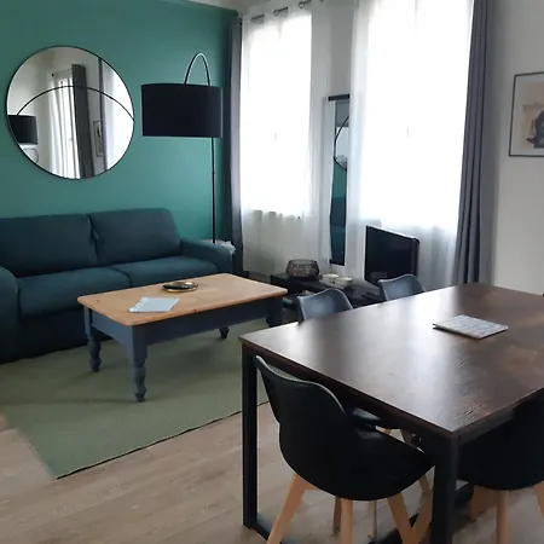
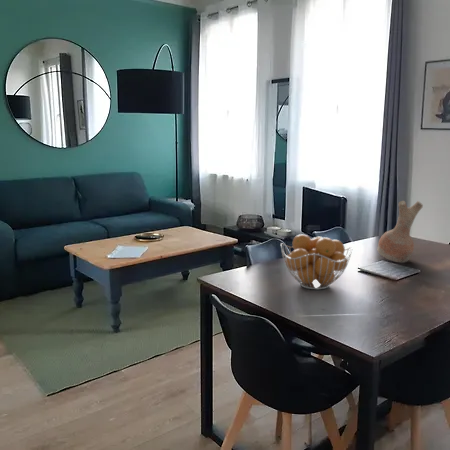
+ fruit basket [280,233,353,291]
+ vase [376,200,424,263]
